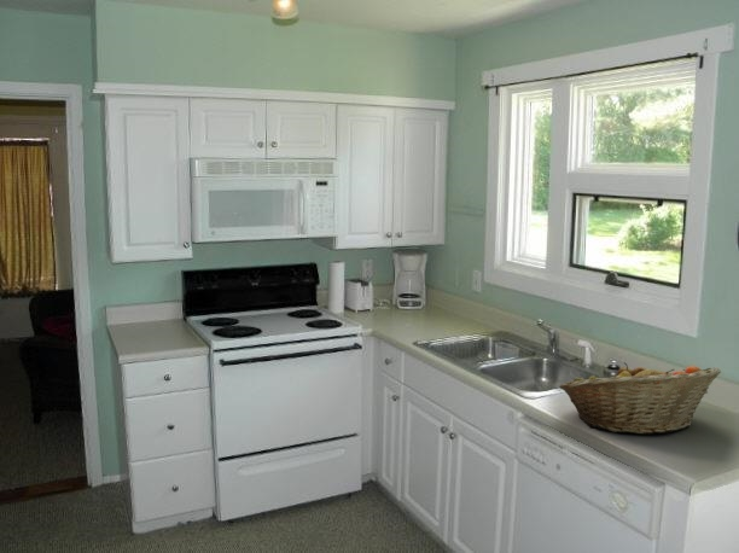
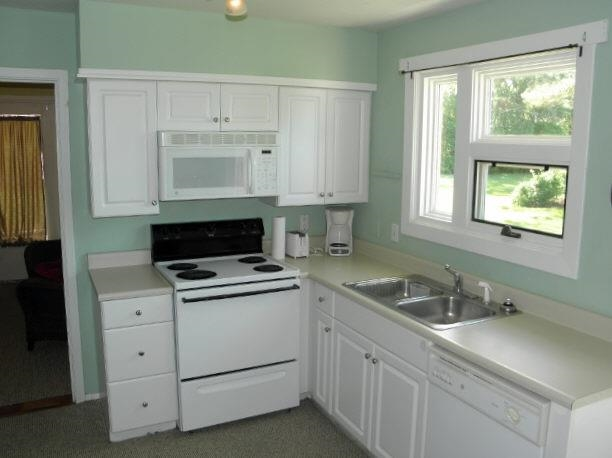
- fruit basket [558,361,722,436]
